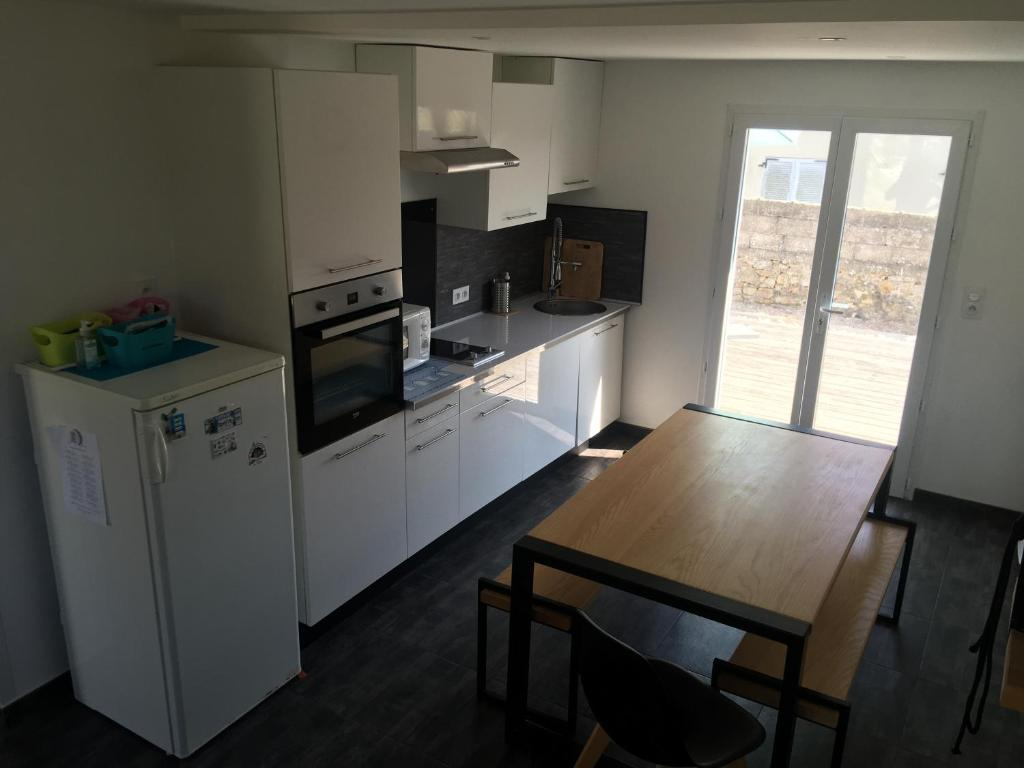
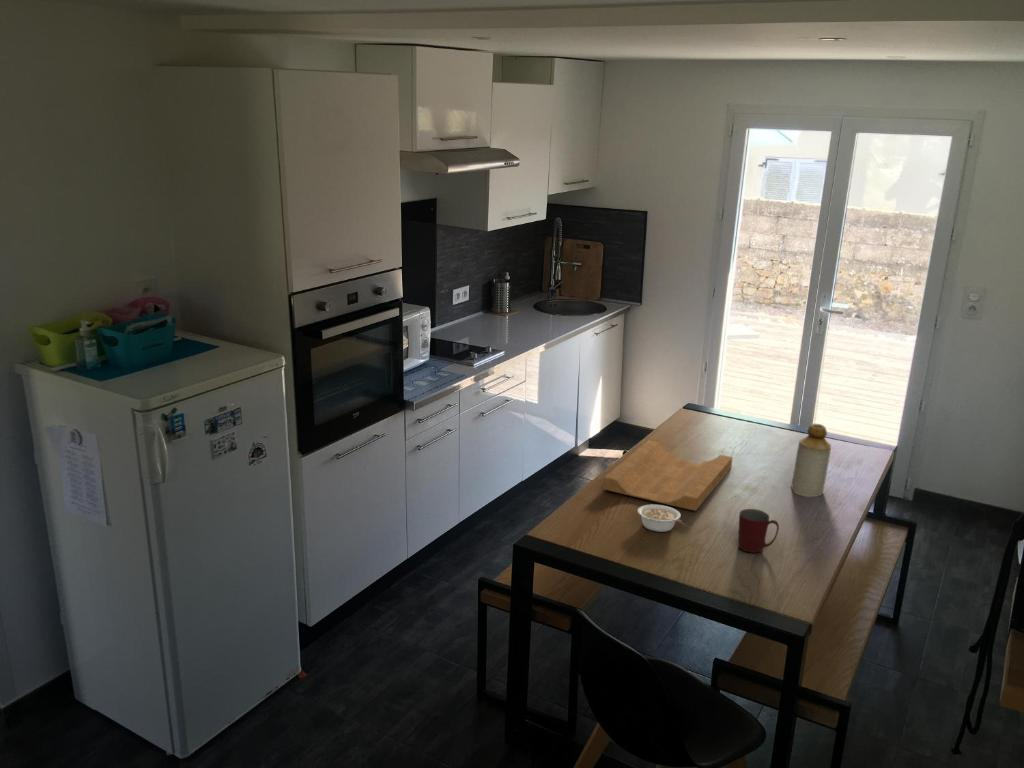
+ legume [637,504,682,533]
+ cutting board [602,439,734,512]
+ mug [737,508,780,554]
+ bottle [790,423,832,498]
